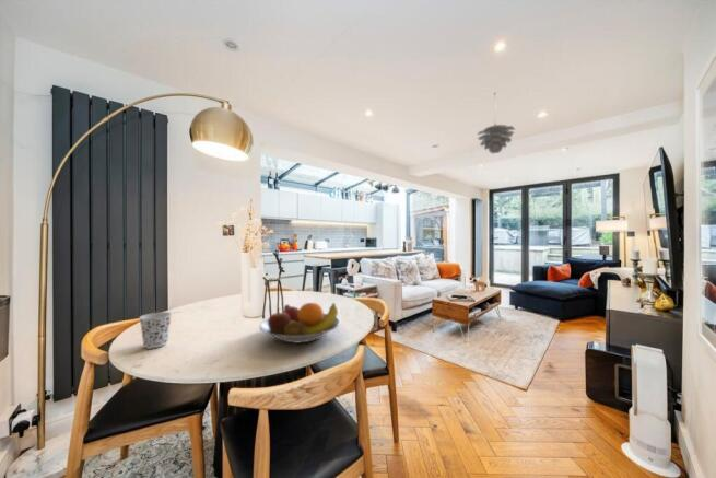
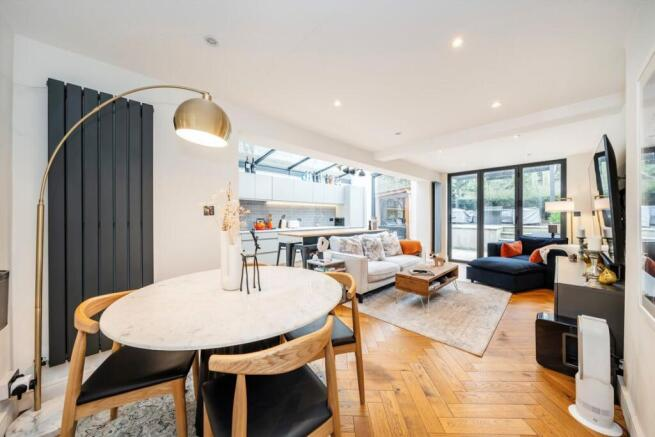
- pendant light [477,91,516,154]
- cup [138,311,173,350]
- fruit bowl [258,302,341,345]
